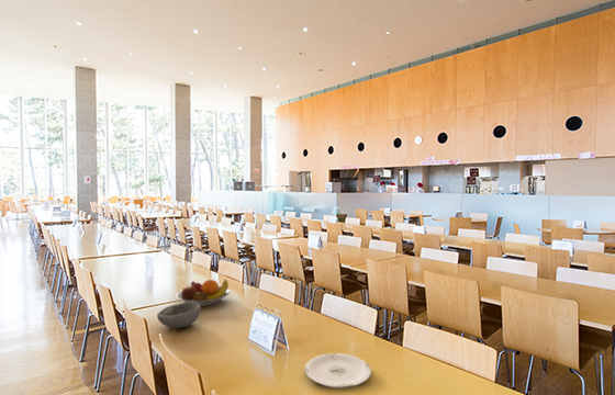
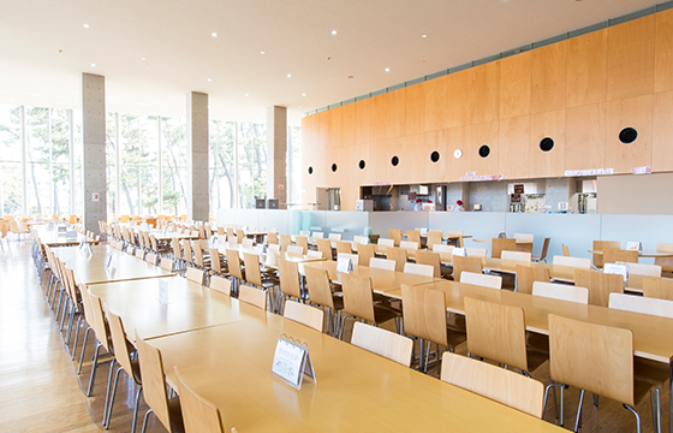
- fruit bowl [175,279,232,307]
- plate [304,352,372,388]
- bowl [156,302,202,329]
